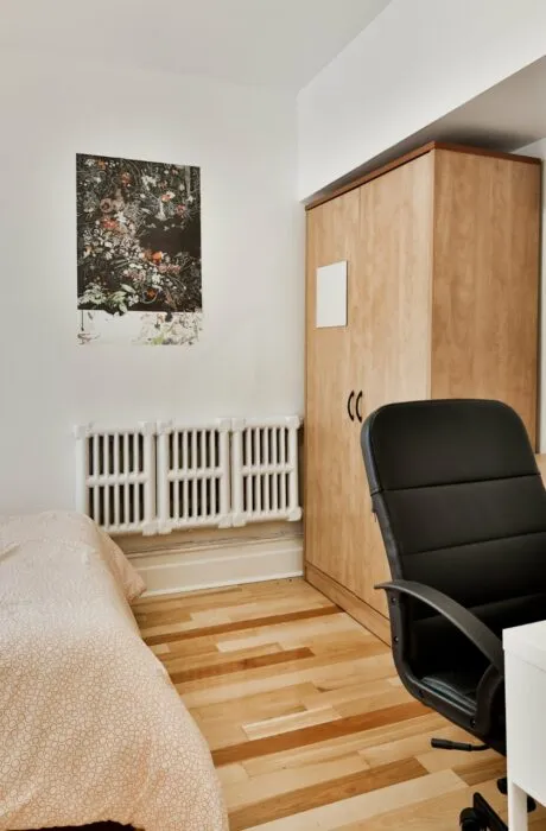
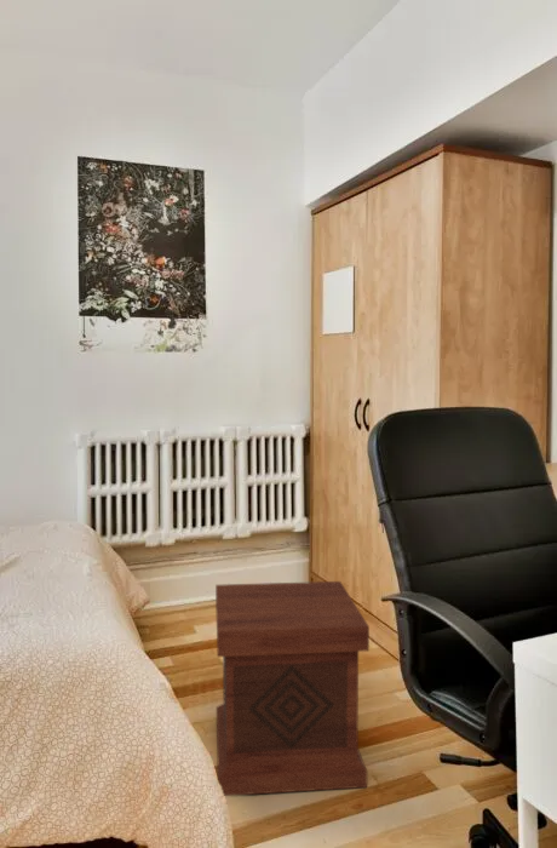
+ side table [214,580,371,797]
